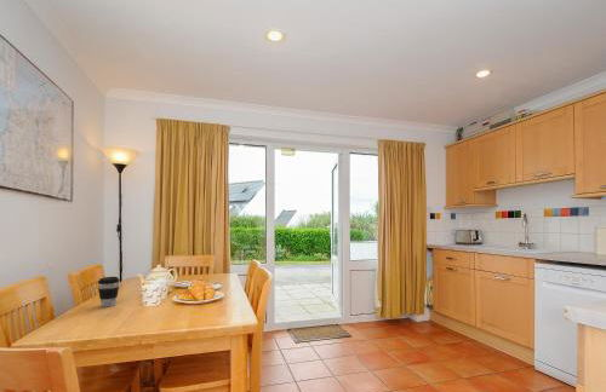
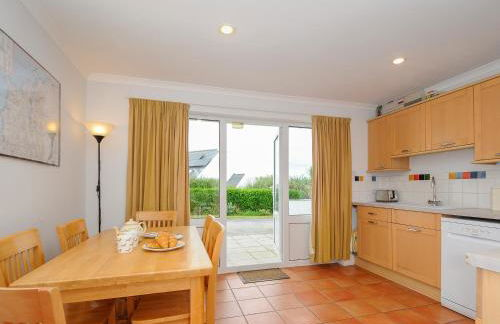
- coffee cup [97,276,121,309]
